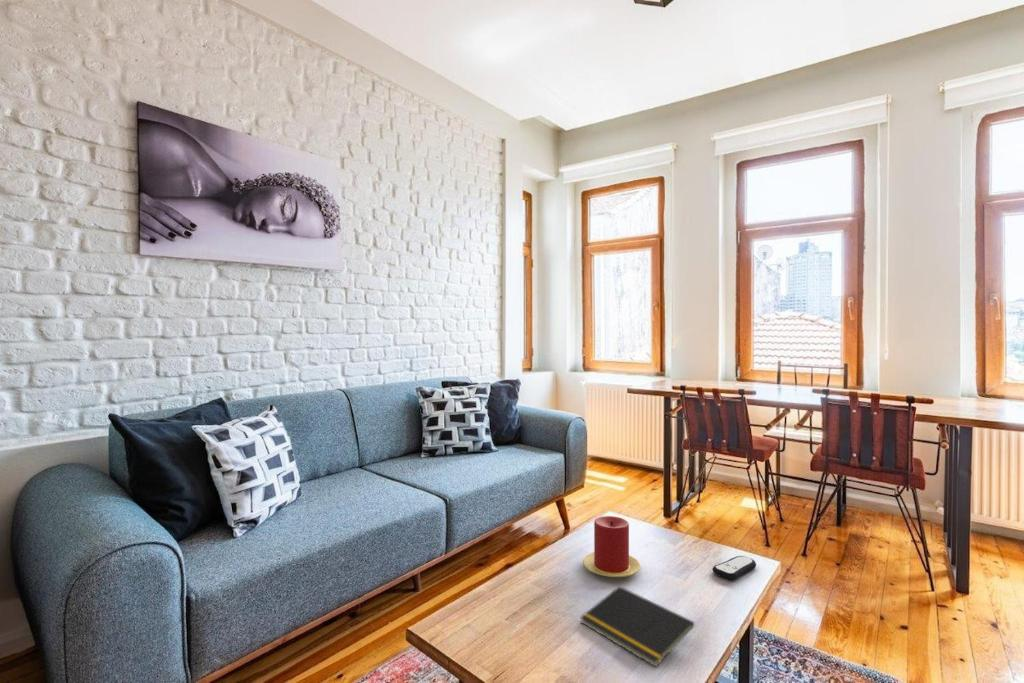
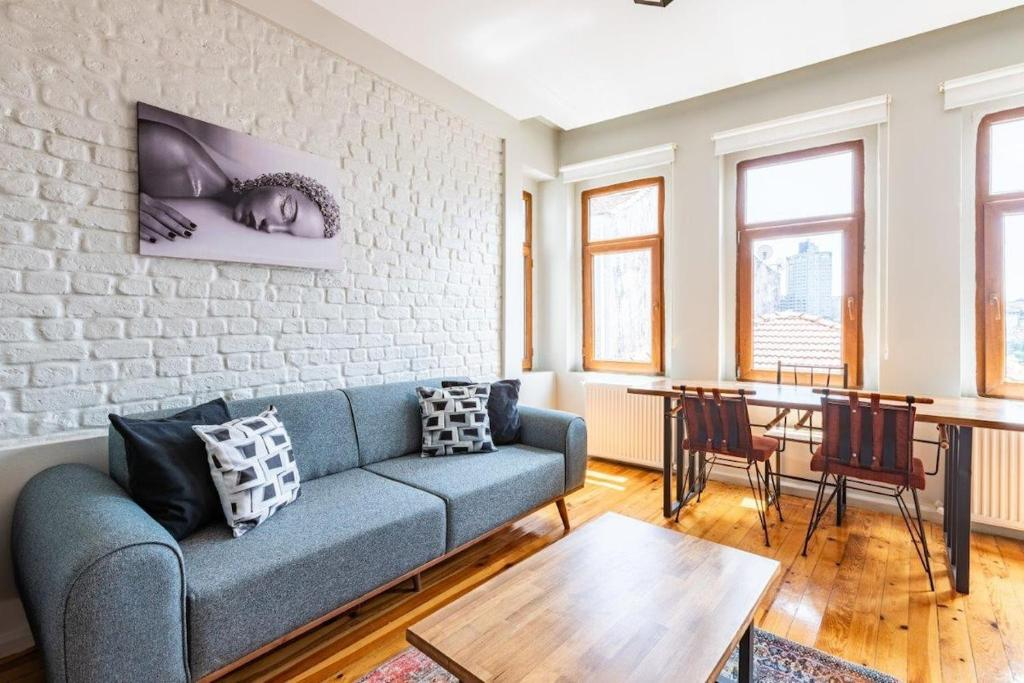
- remote control [711,555,757,581]
- candle [582,515,642,578]
- notepad [579,585,695,668]
